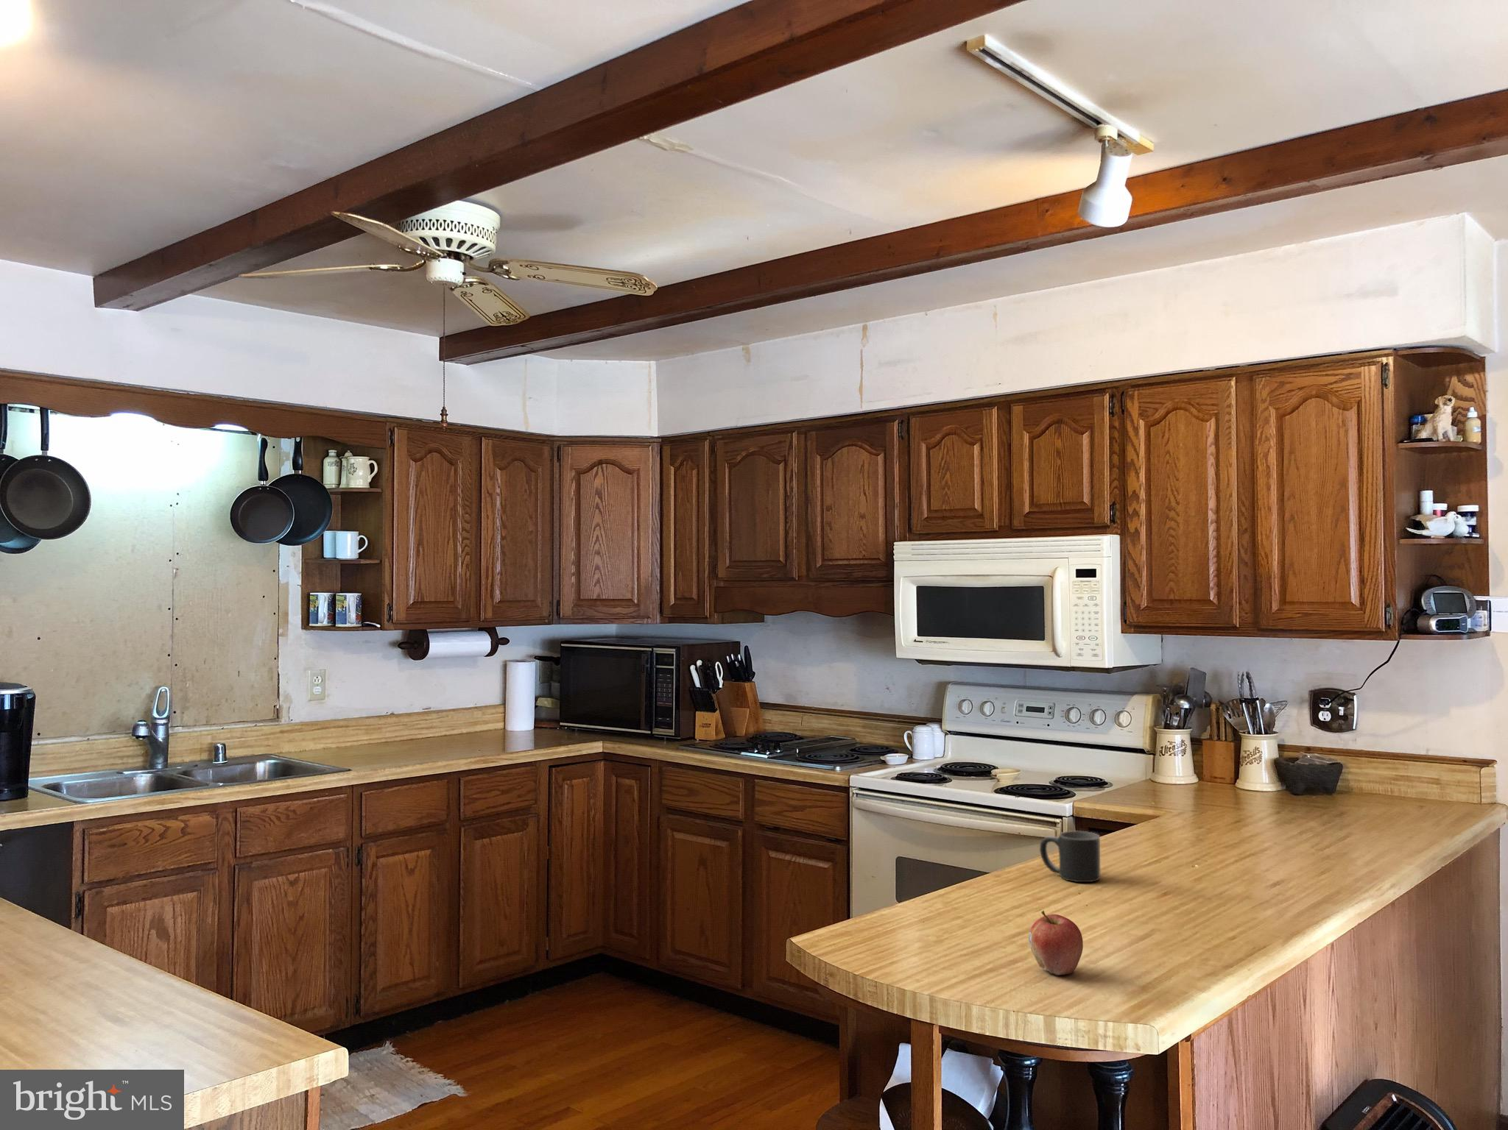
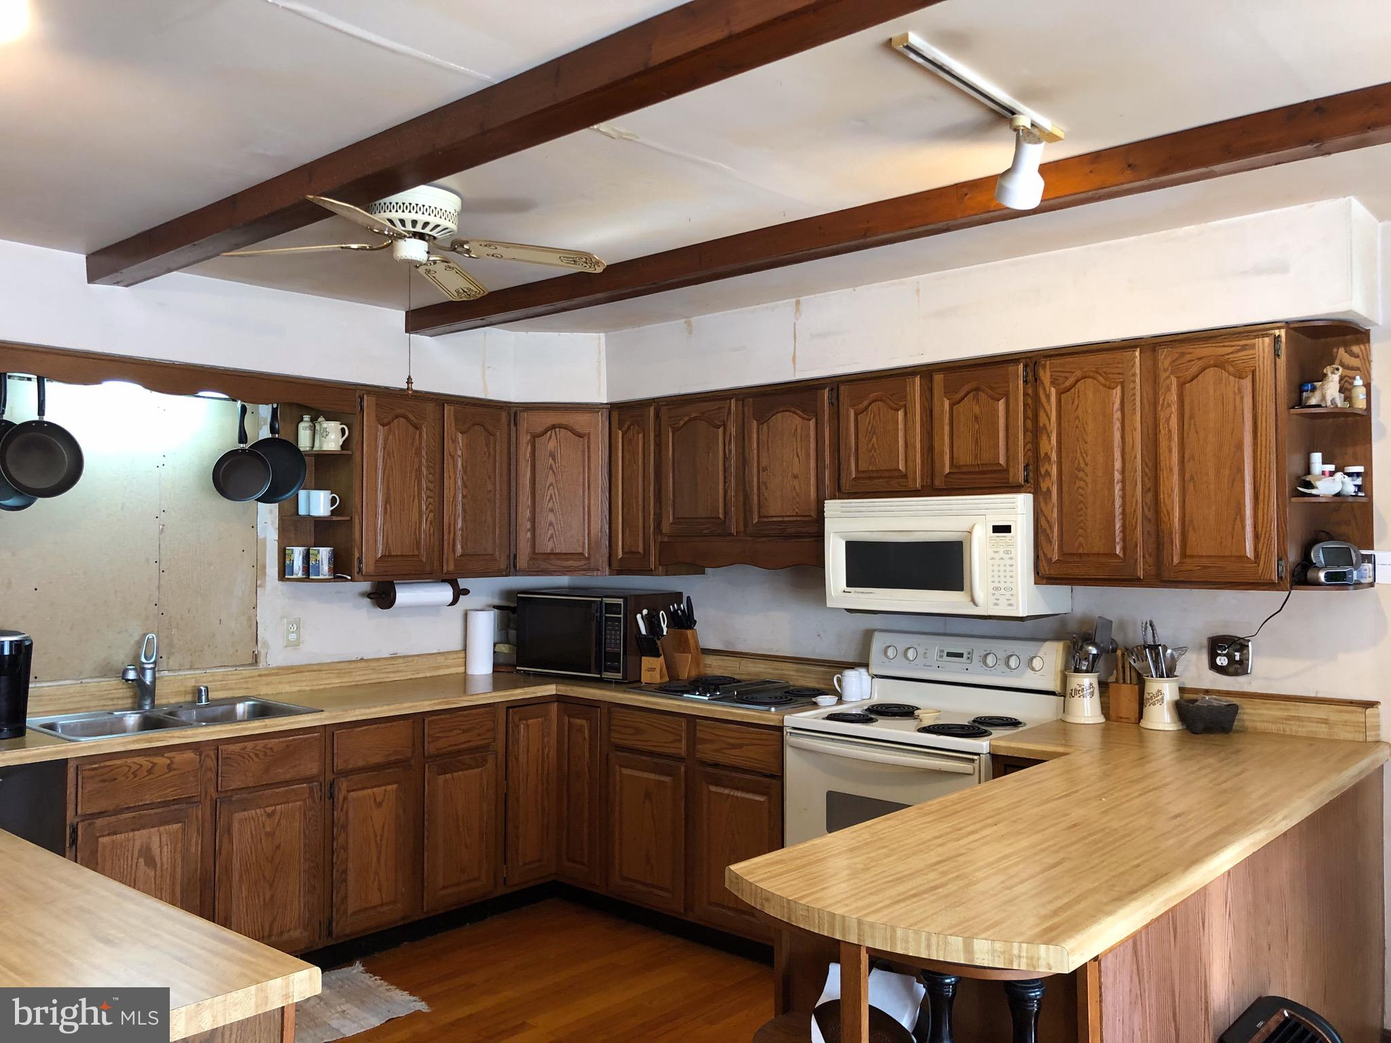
- fruit [1028,910,1084,976]
- mug [1039,831,1102,883]
